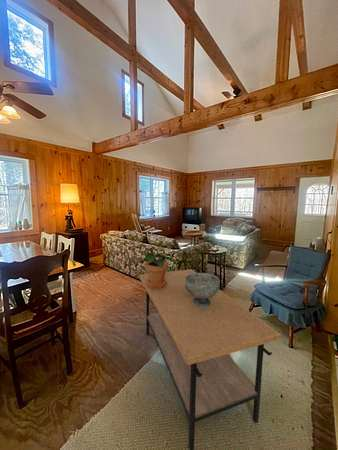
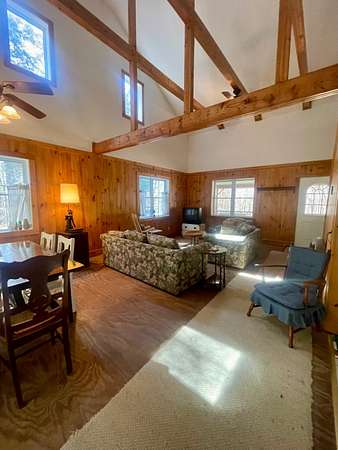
- coffee table [138,268,282,450]
- decorative bowl [185,272,221,307]
- potted plant [141,251,174,289]
